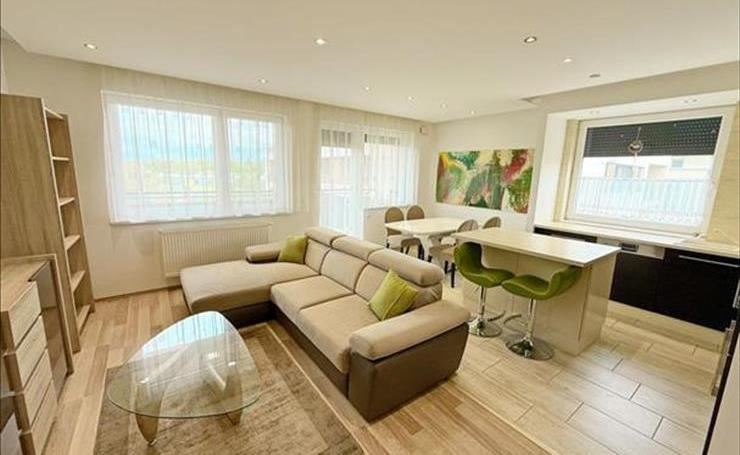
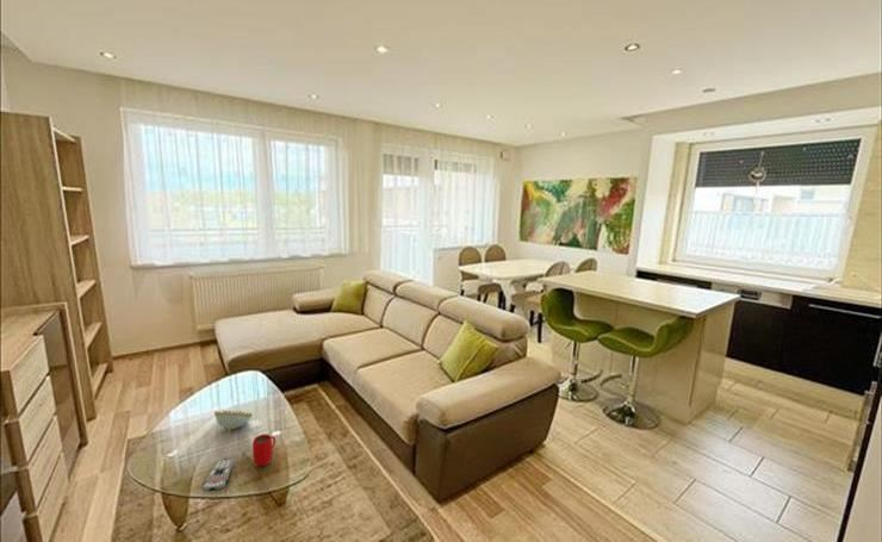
+ remote control [200,456,235,492]
+ decorative bowl [213,409,254,435]
+ mug [251,434,277,468]
